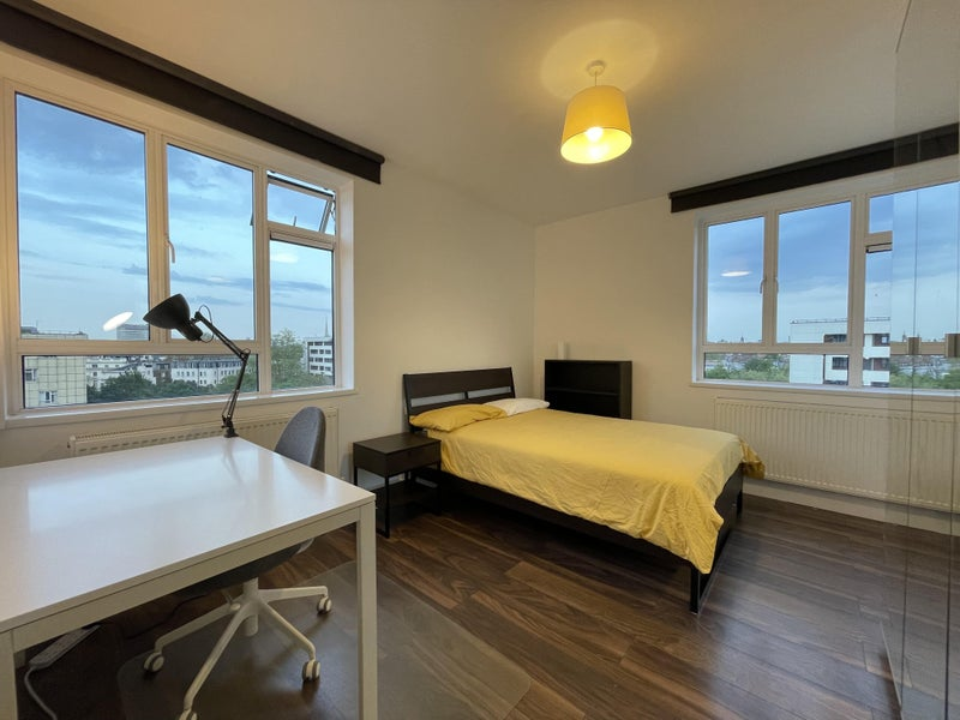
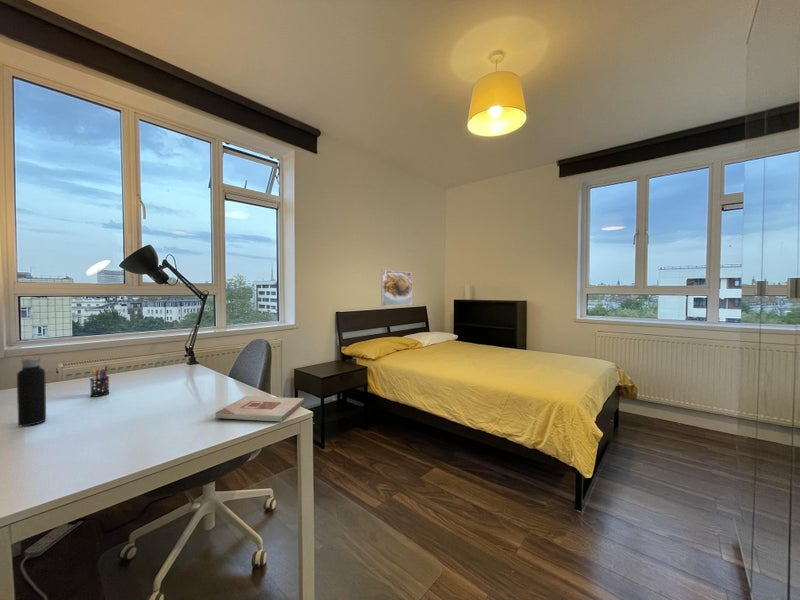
+ water bottle [16,351,47,427]
+ wooden plaque [214,395,305,422]
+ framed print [380,269,413,307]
+ pen holder [89,364,112,398]
